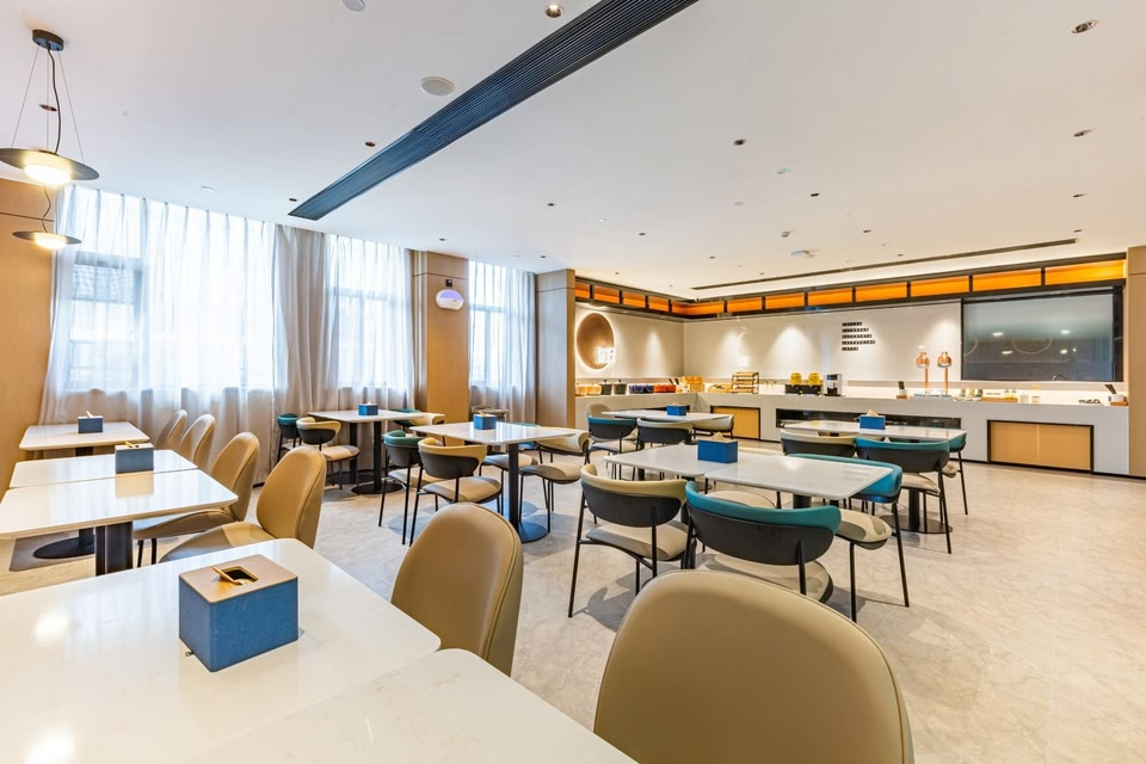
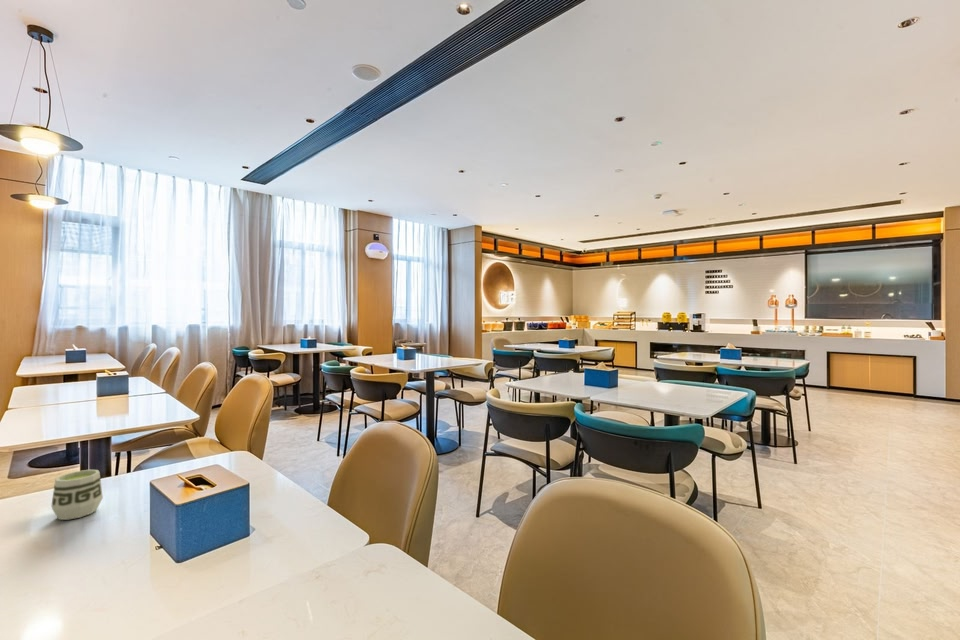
+ cup [50,469,104,521]
